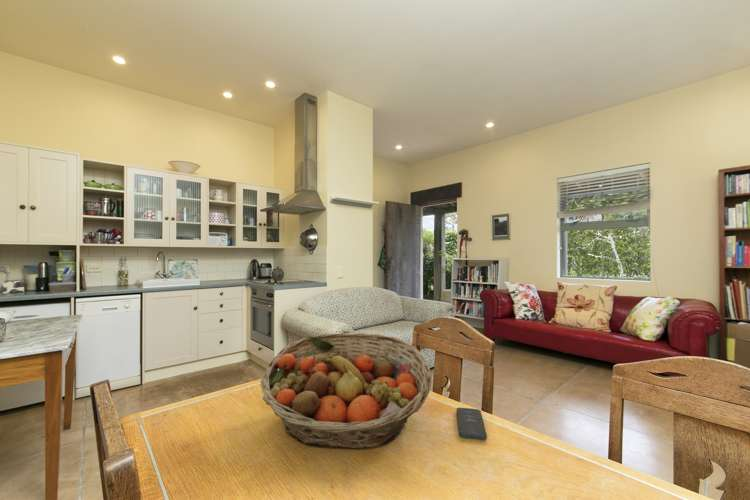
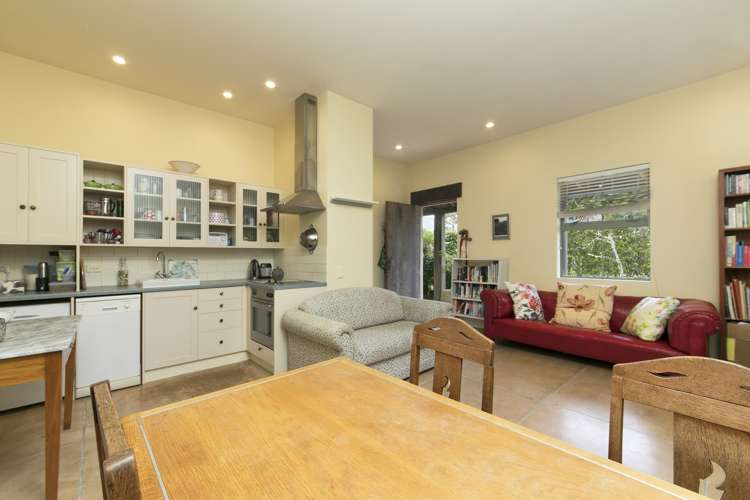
- fruit basket [260,332,432,450]
- smartphone [456,407,488,441]
